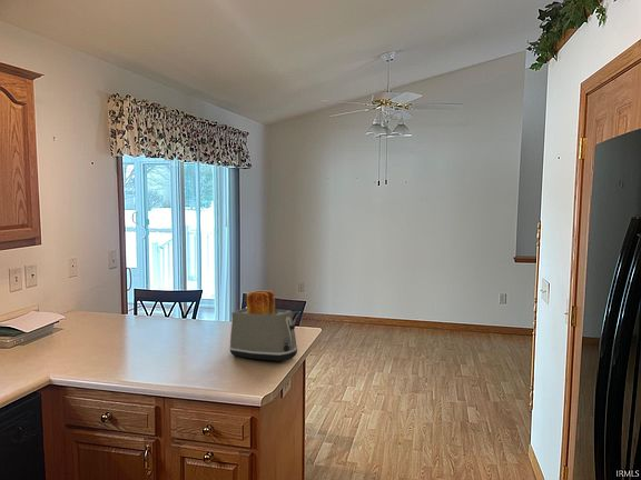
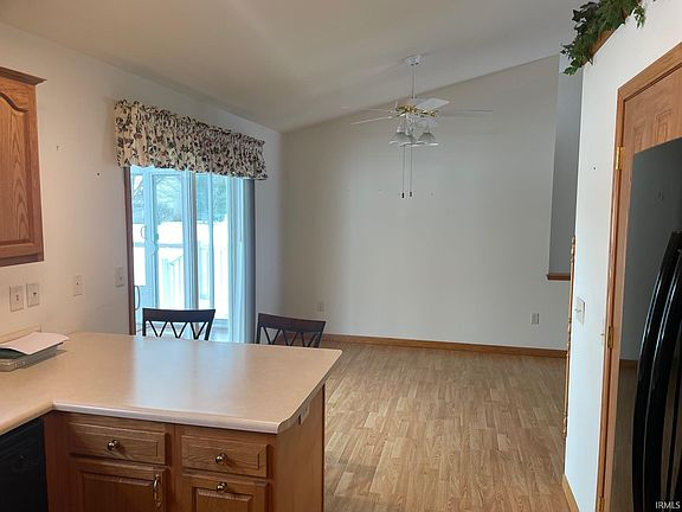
- toaster [228,289,298,362]
